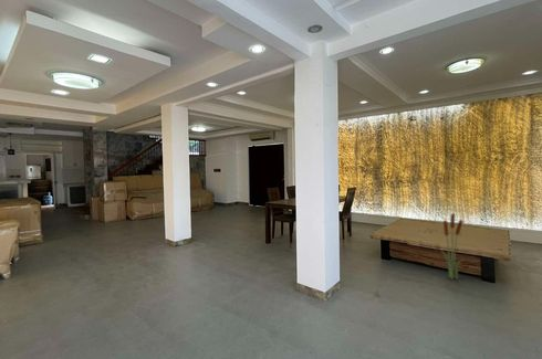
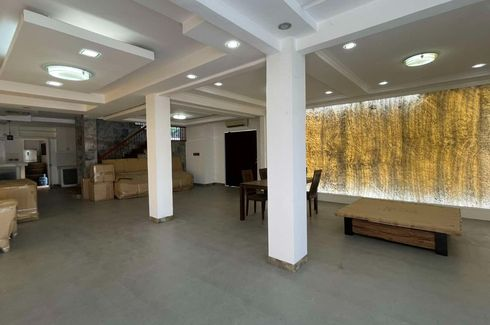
- decorative plant [438,209,463,281]
